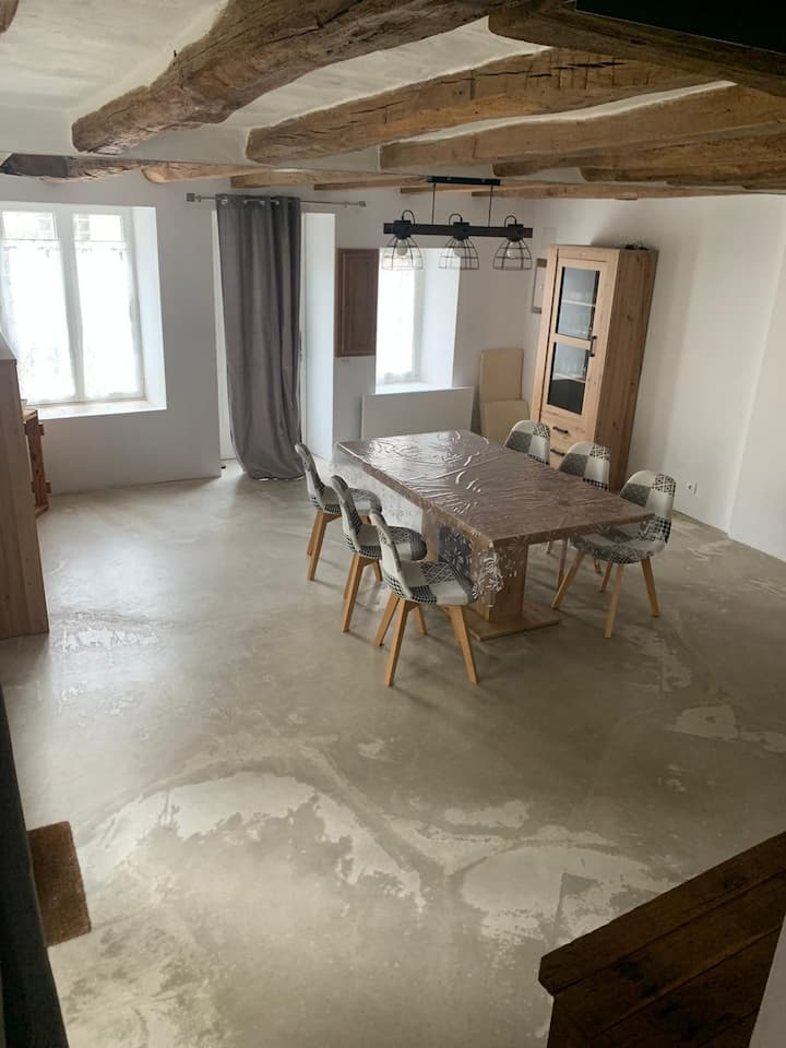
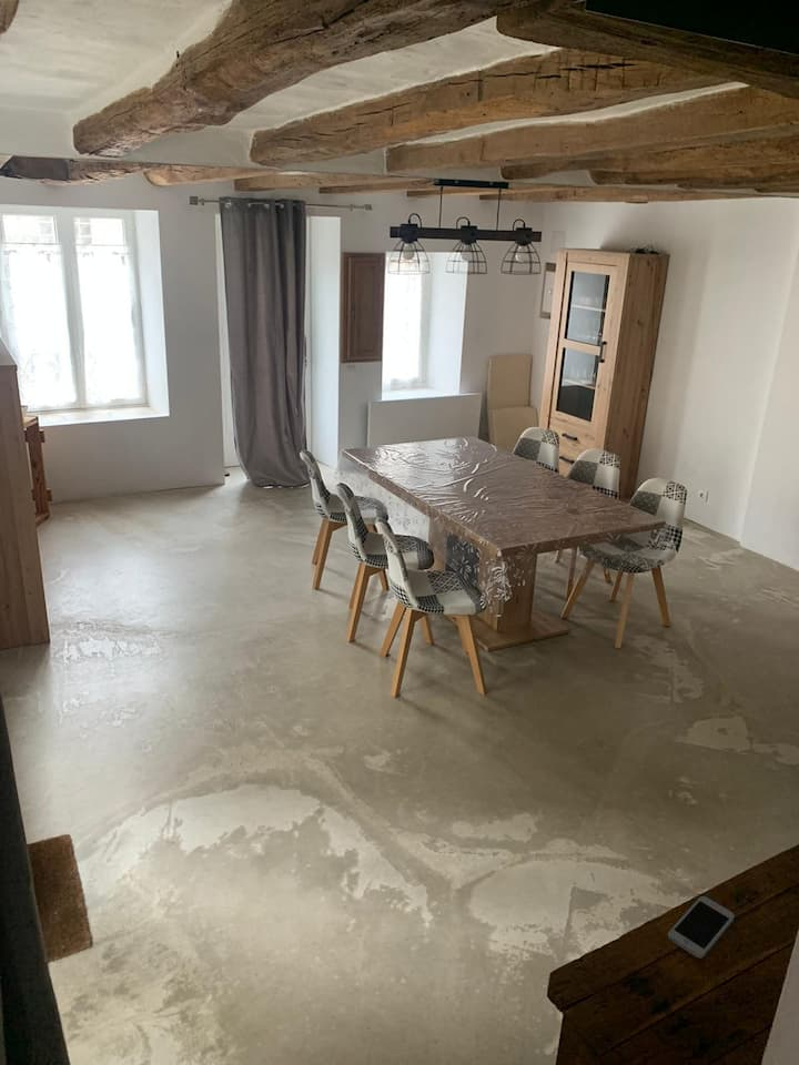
+ smartphone [667,895,736,960]
